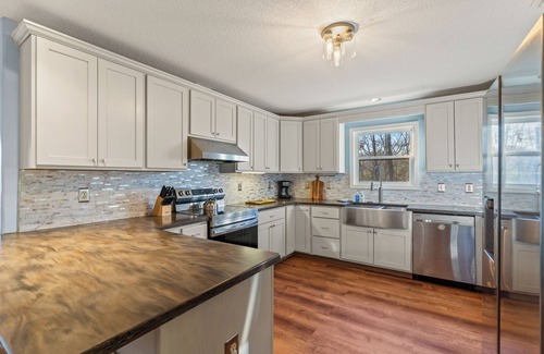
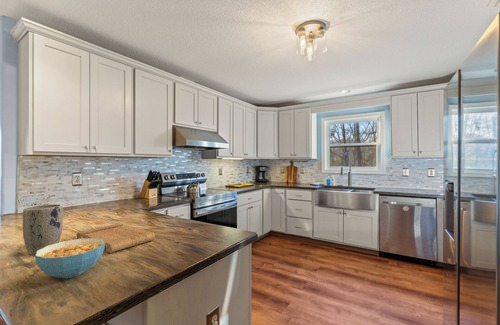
+ cutting board [75,223,156,254]
+ cereal bowl [34,238,105,279]
+ plant pot [22,203,64,256]
